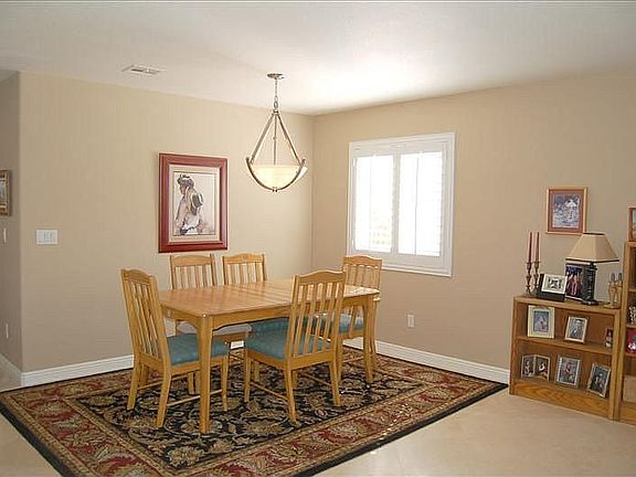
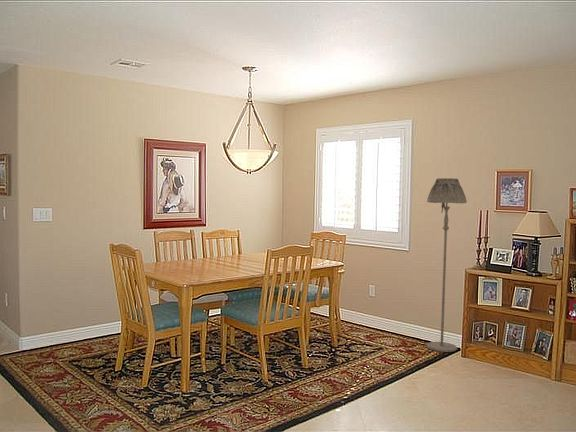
+ floor lamp [426,177,468,353]
